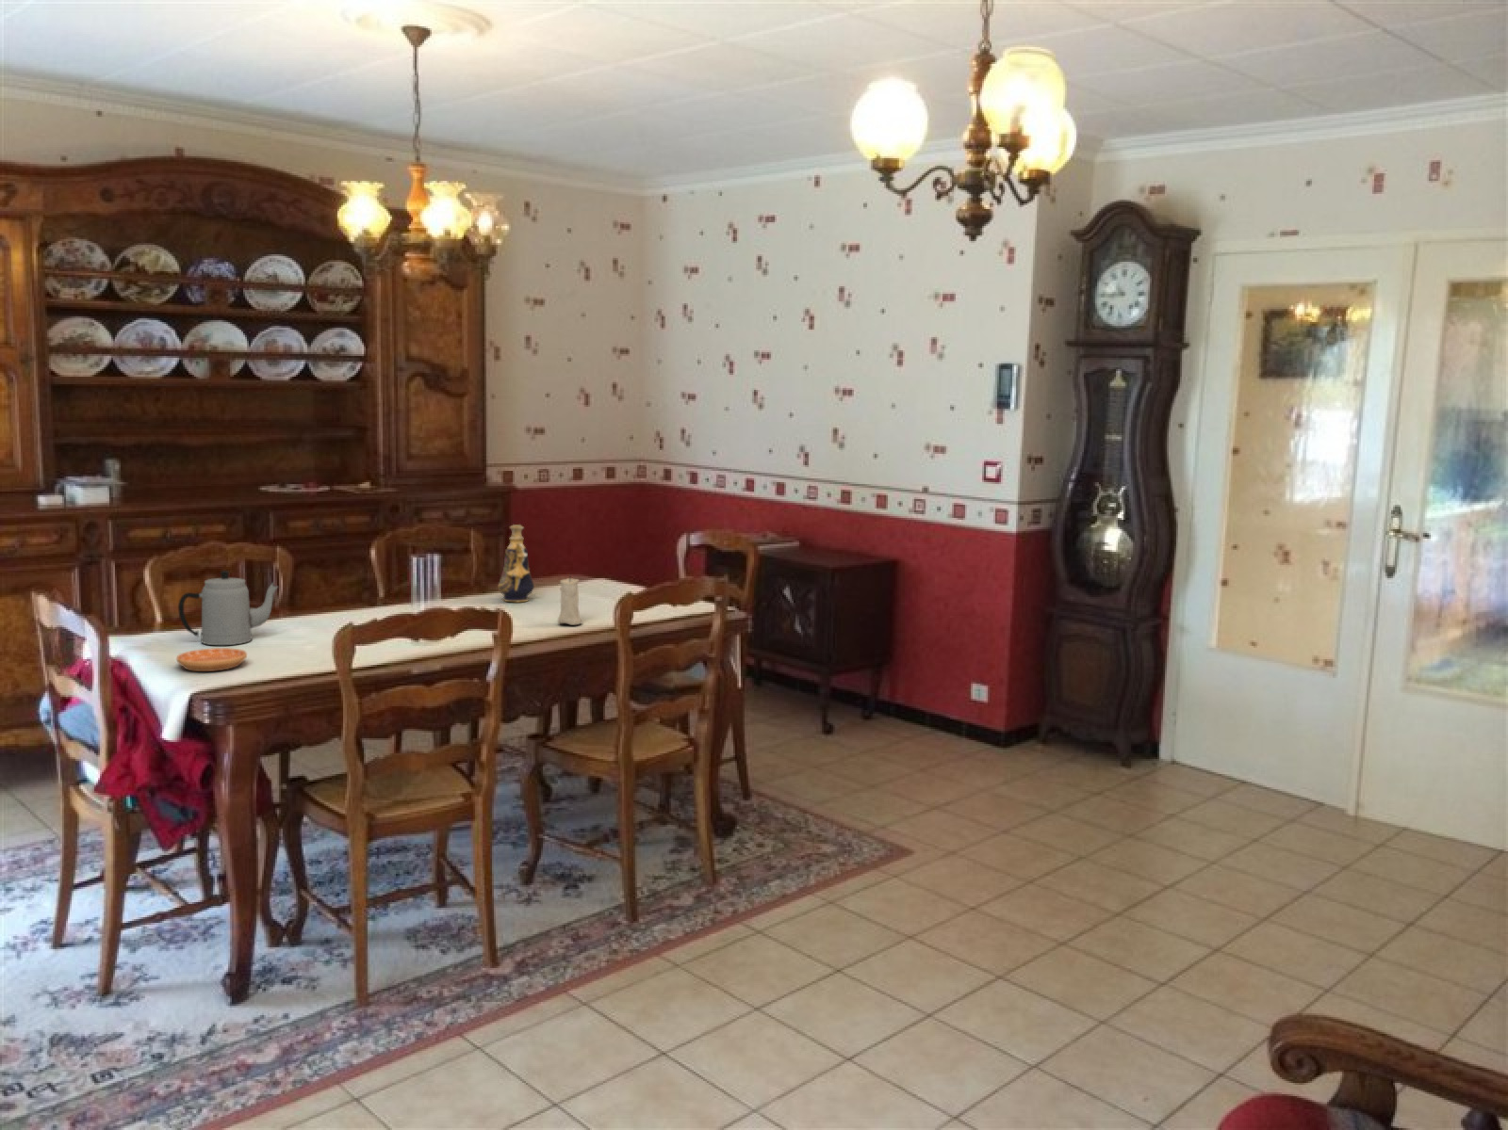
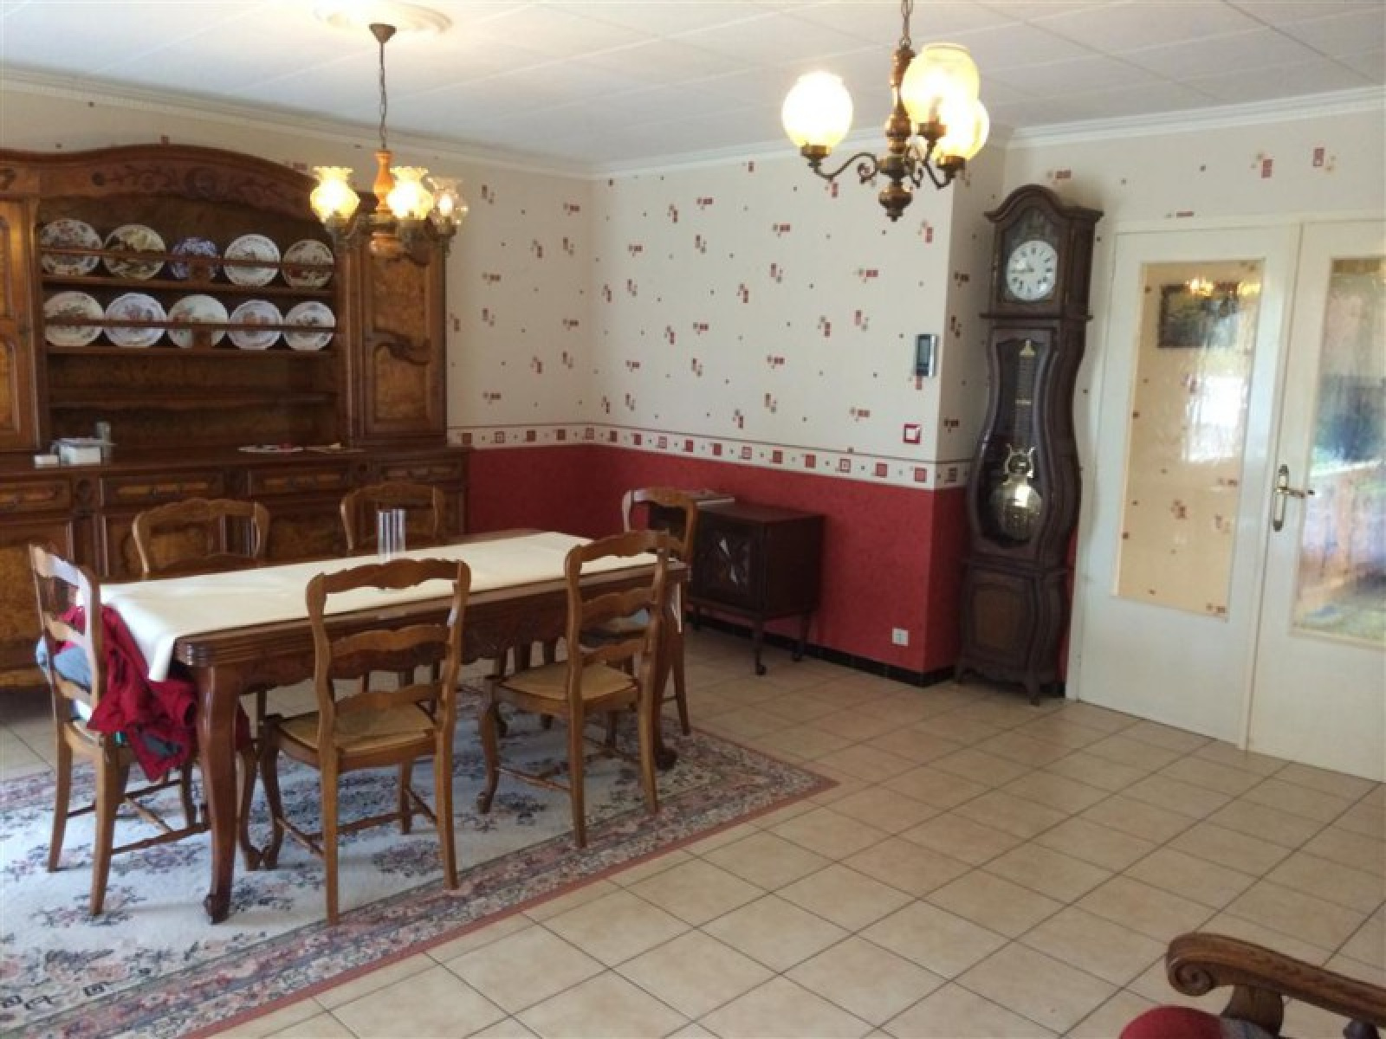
- saucer [176,647,248,672]
- teapot [177,570,279,646]
- decorative vase [496,523,536,603]
- candle [557,573,583,627]
